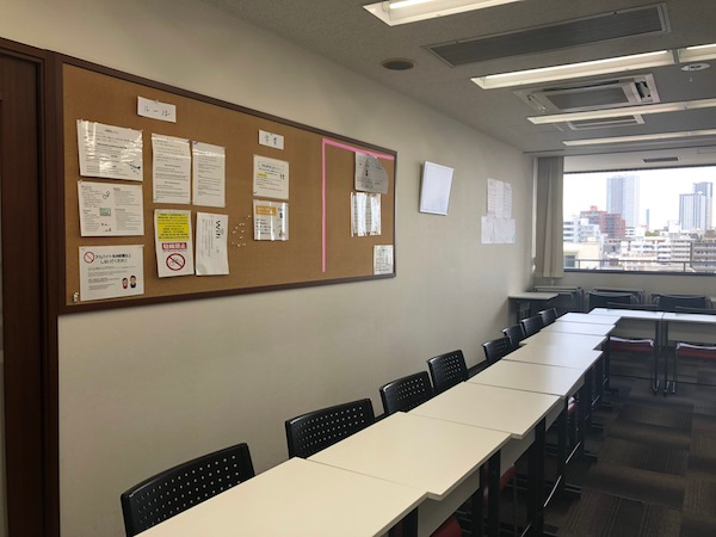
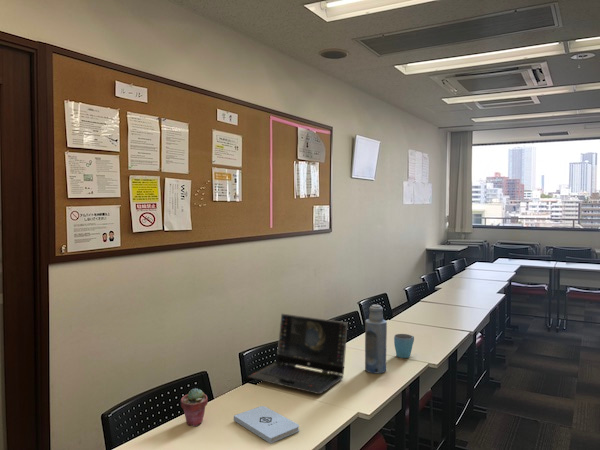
+ mug [393,333,415,359]
+ potted succulent [180,387,209,427]
+ bottle [364,304,388,374]
+ notepad [233,405,300,444]
+ laptop computer [247,313,349,395]
